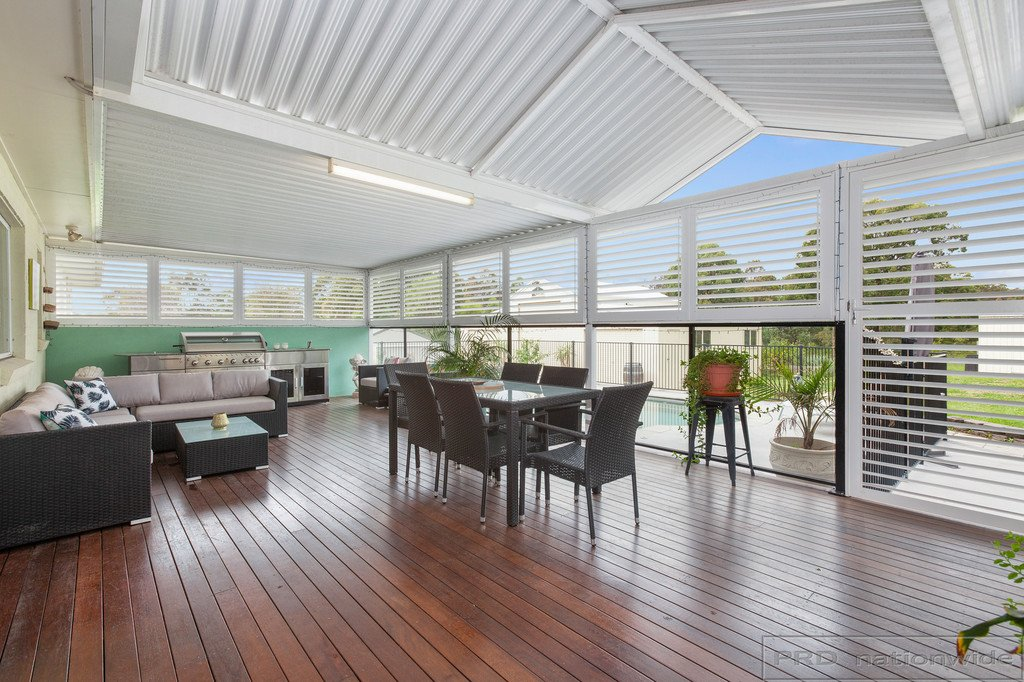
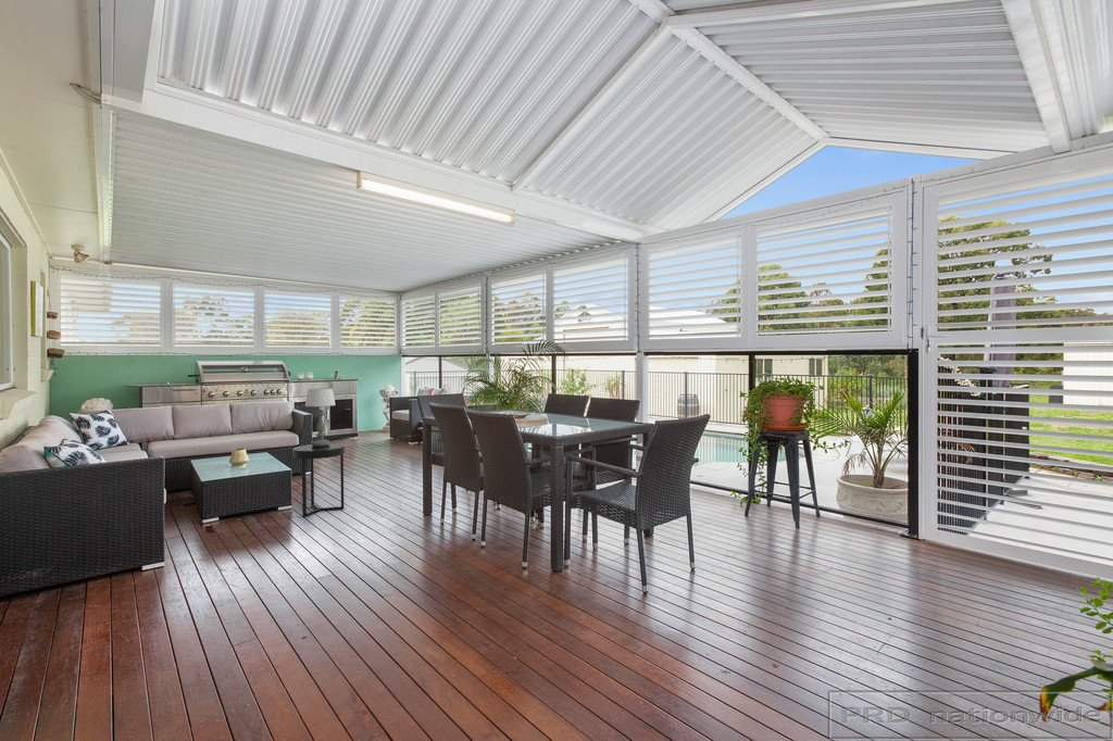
+ table lamp [304,387,336,447]
+ side table [292,442,346,518]
